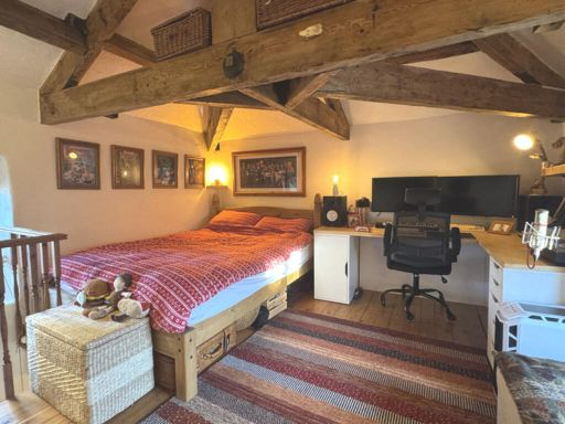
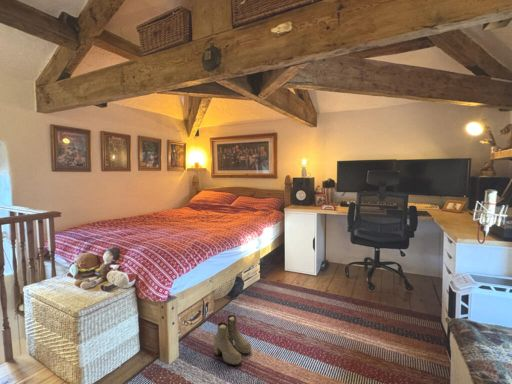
+ boots [213,314,252,366]
